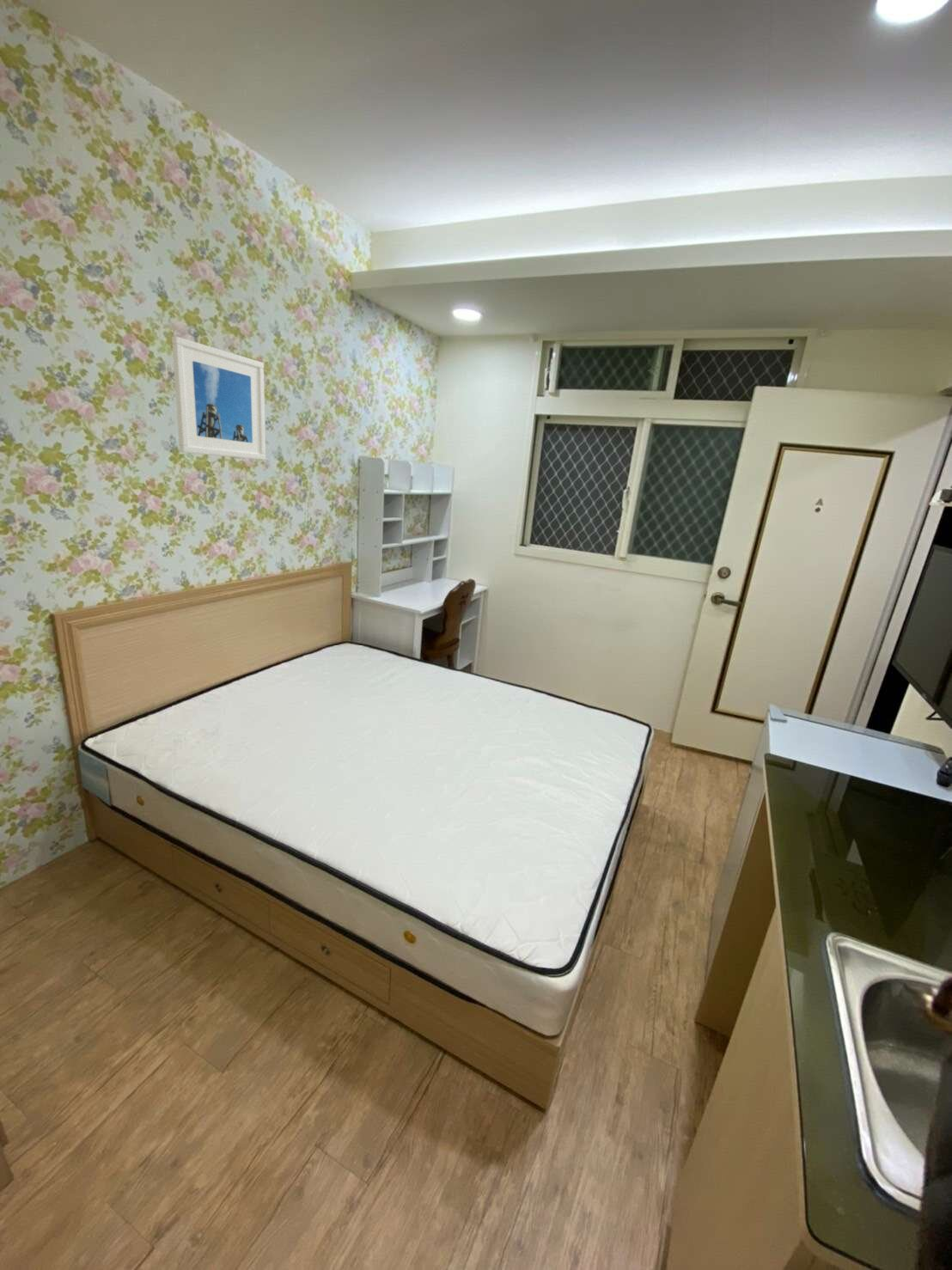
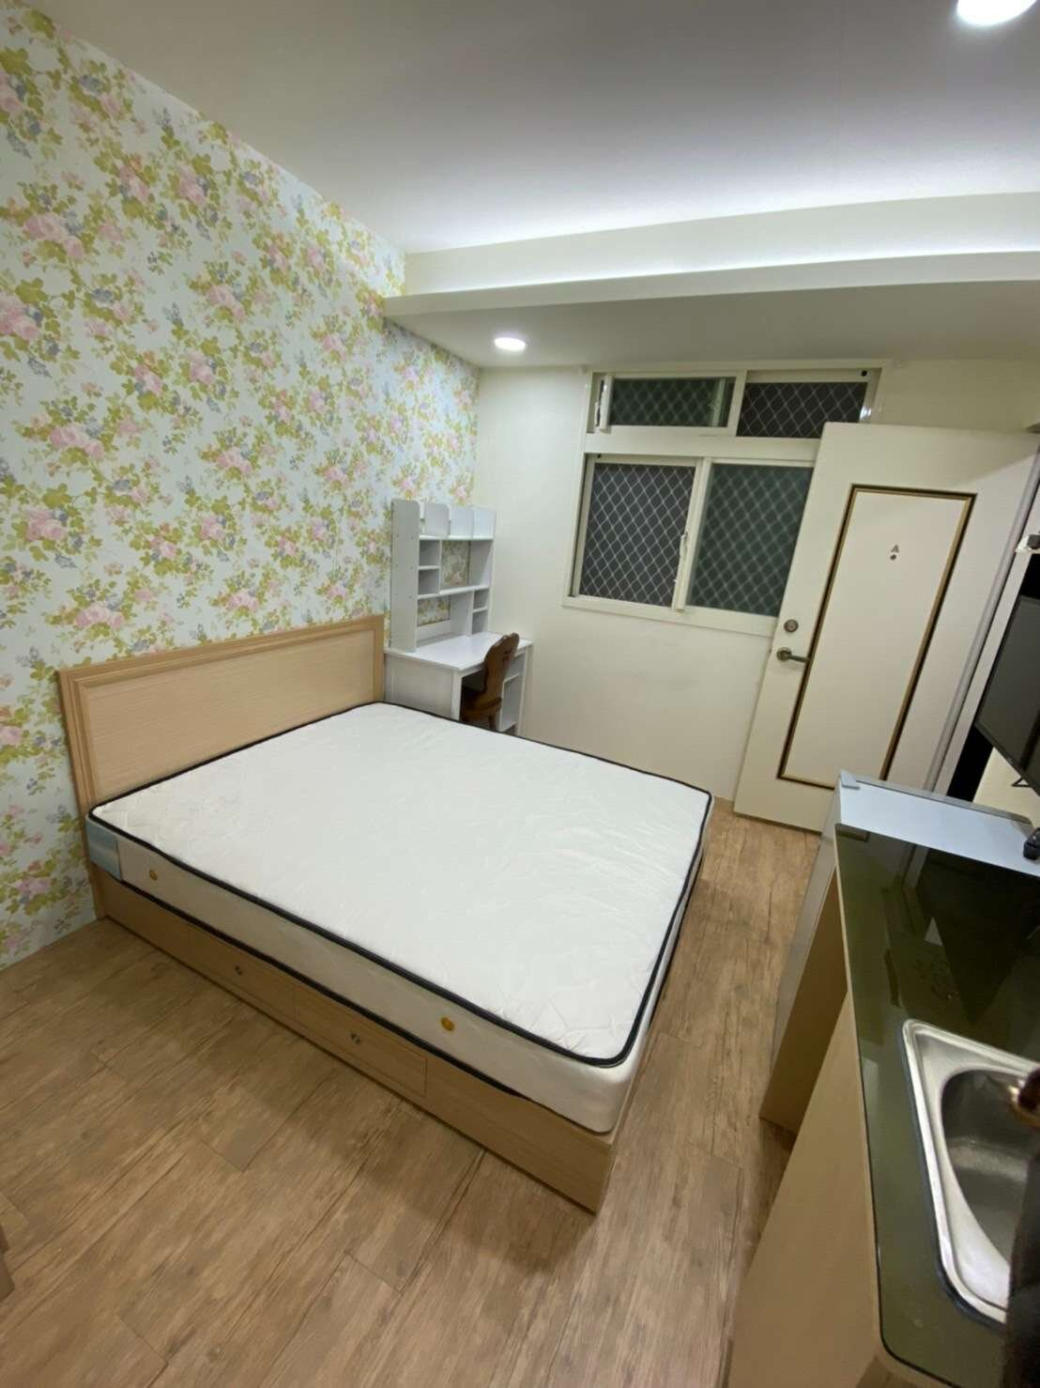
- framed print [171,335,266,461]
